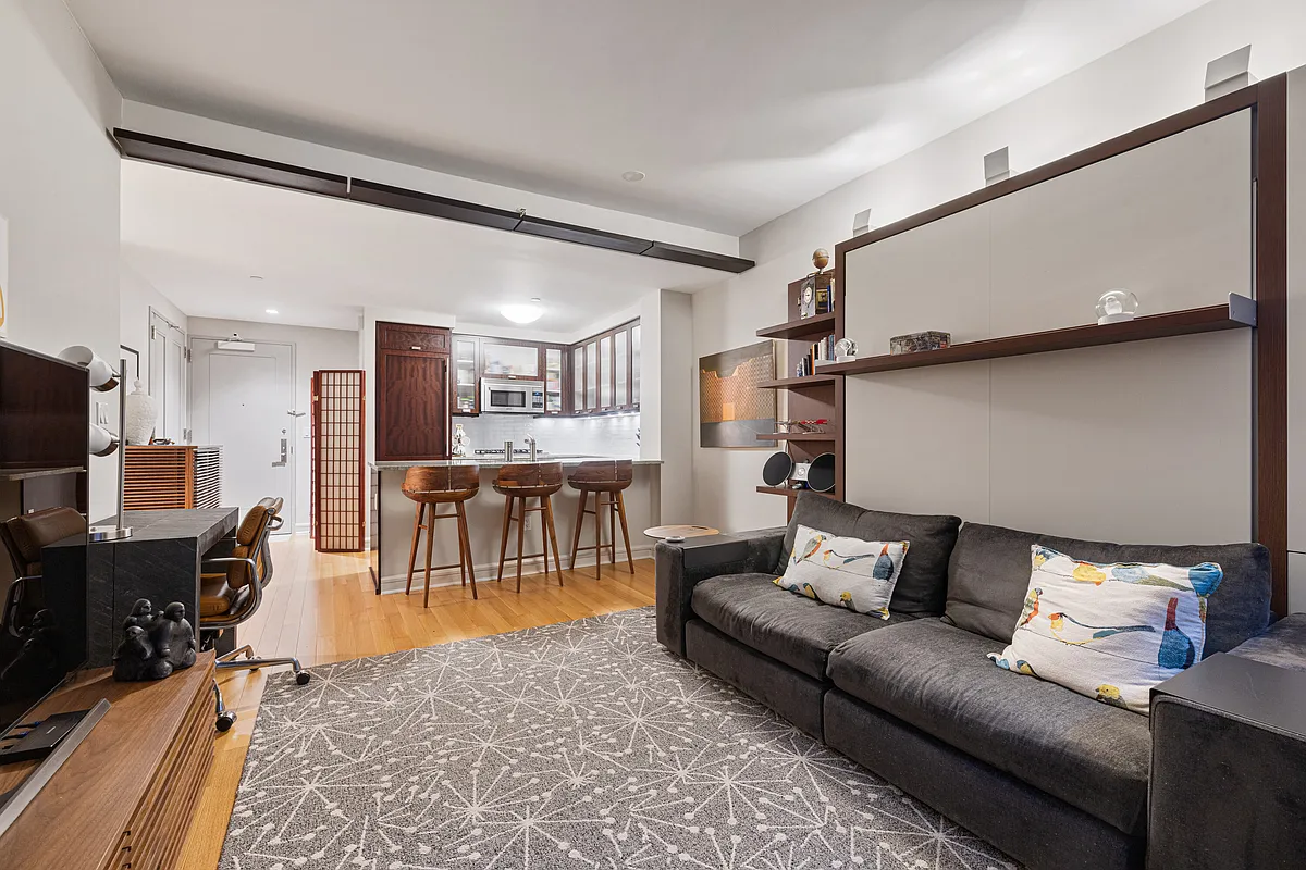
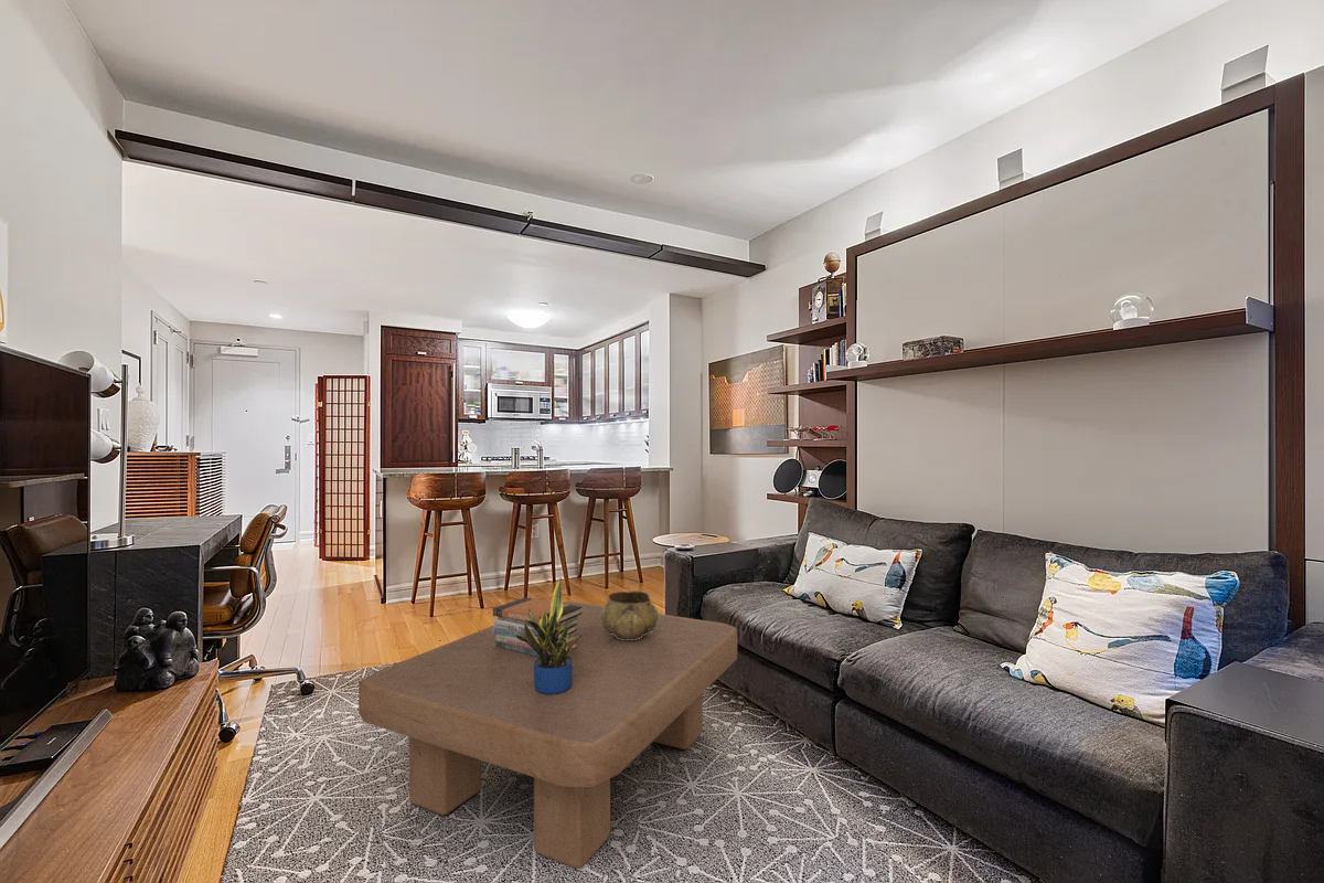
+ decorative bowl [600,589,659,640]
+ book stack [492,596,583,658]
+ coffee table [357,600,738,870]
+ potted plant [515,576,583,694]
